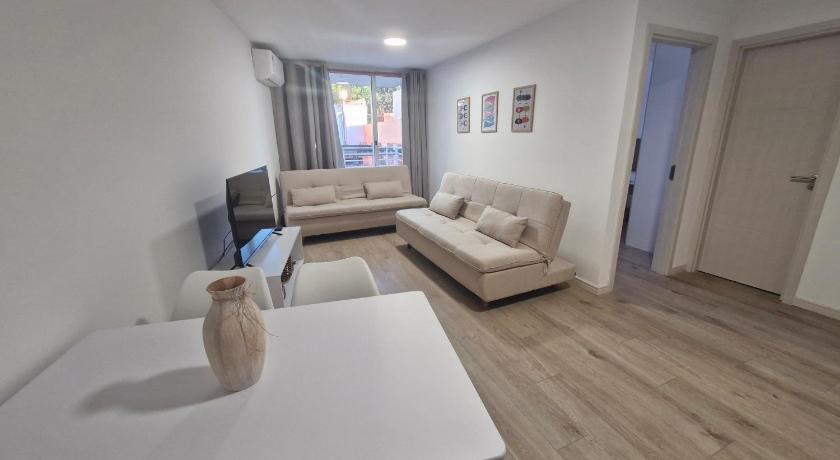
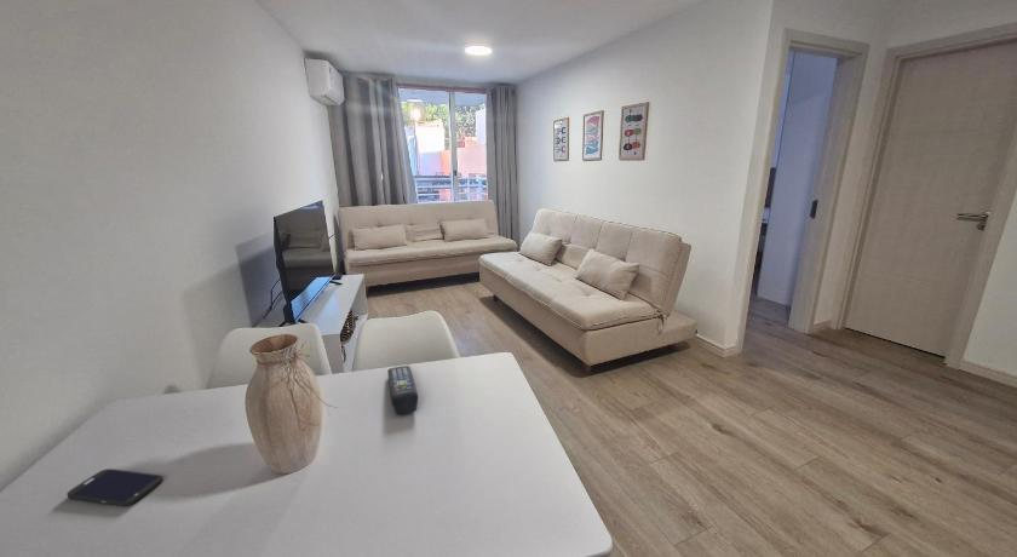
+ remote control [386,364,419,415]
+ smartphone [65,467,165,507]
